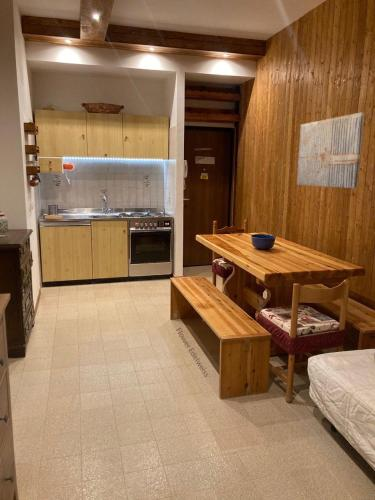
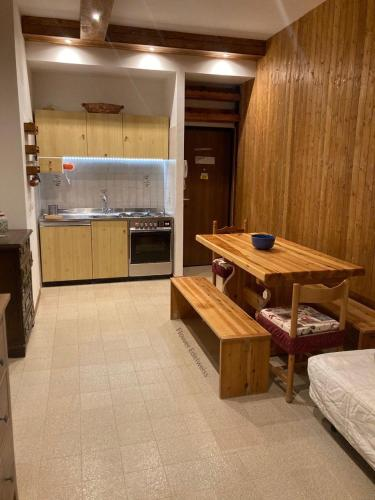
- wall art [296,111,366,189]
